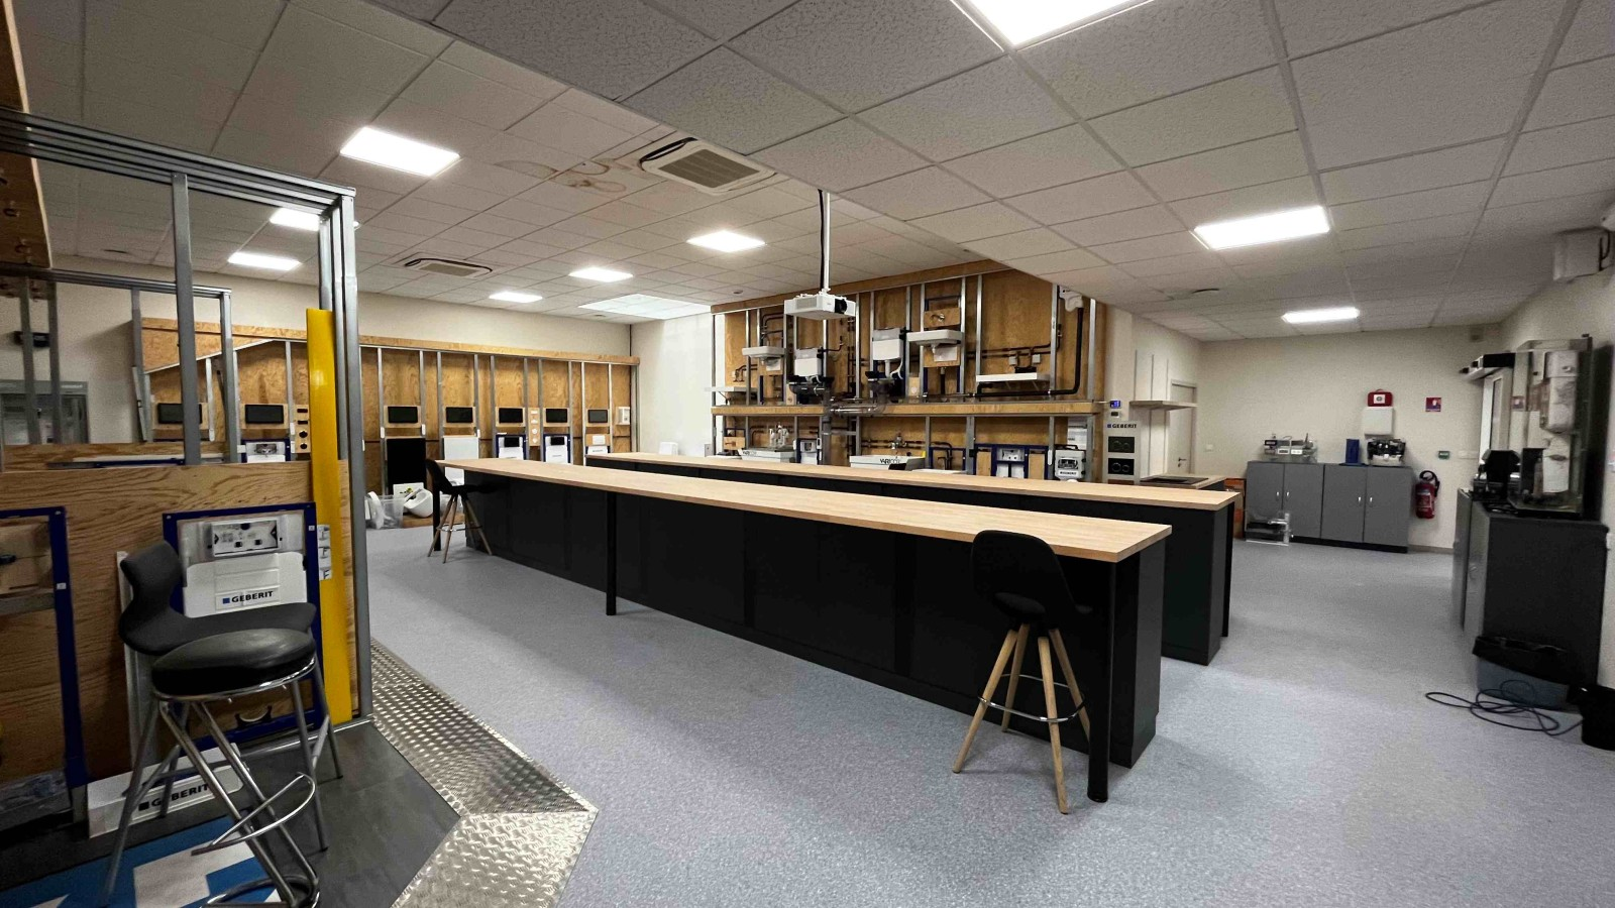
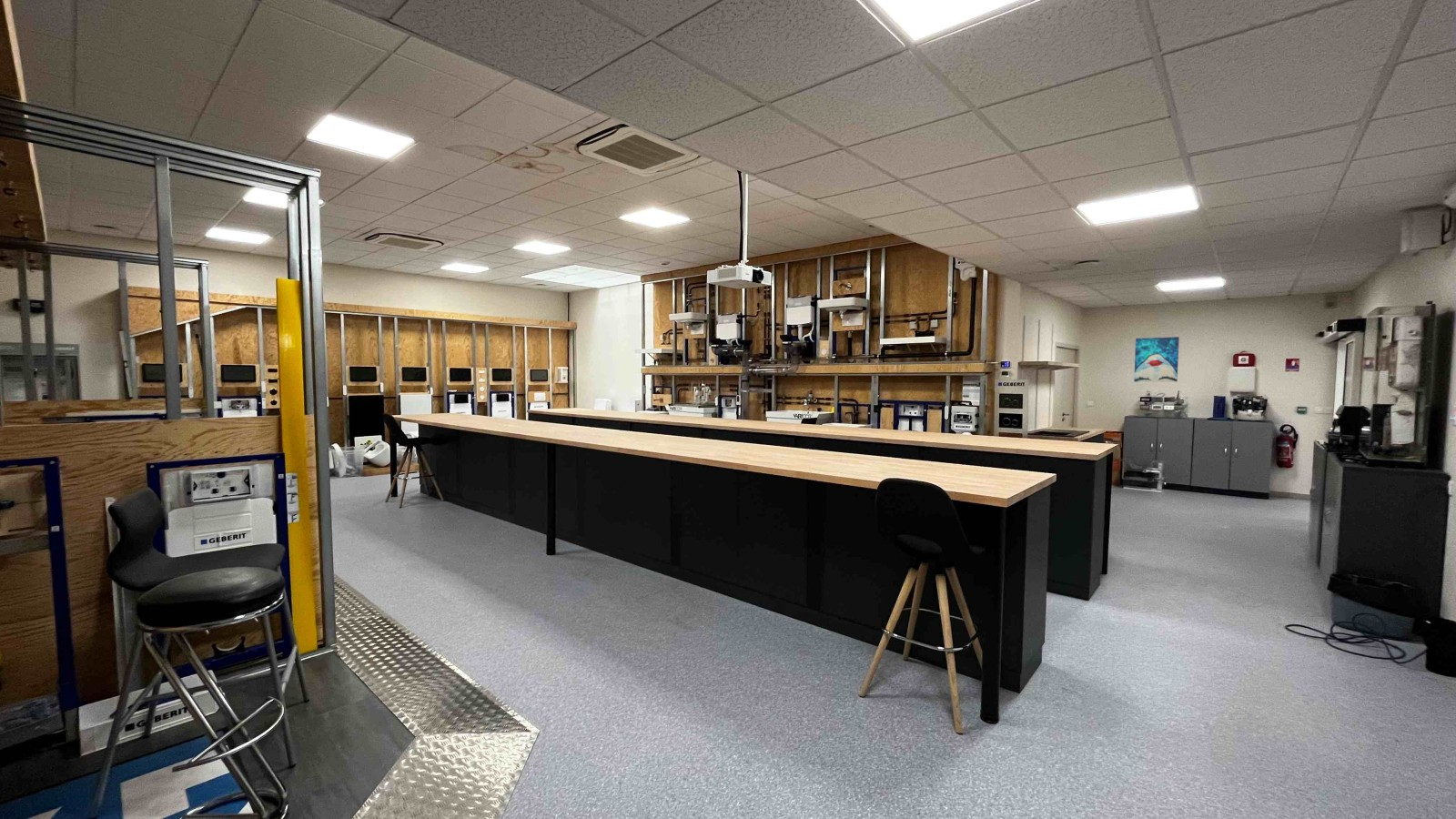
+ wall art [1133,336,1180,383]
